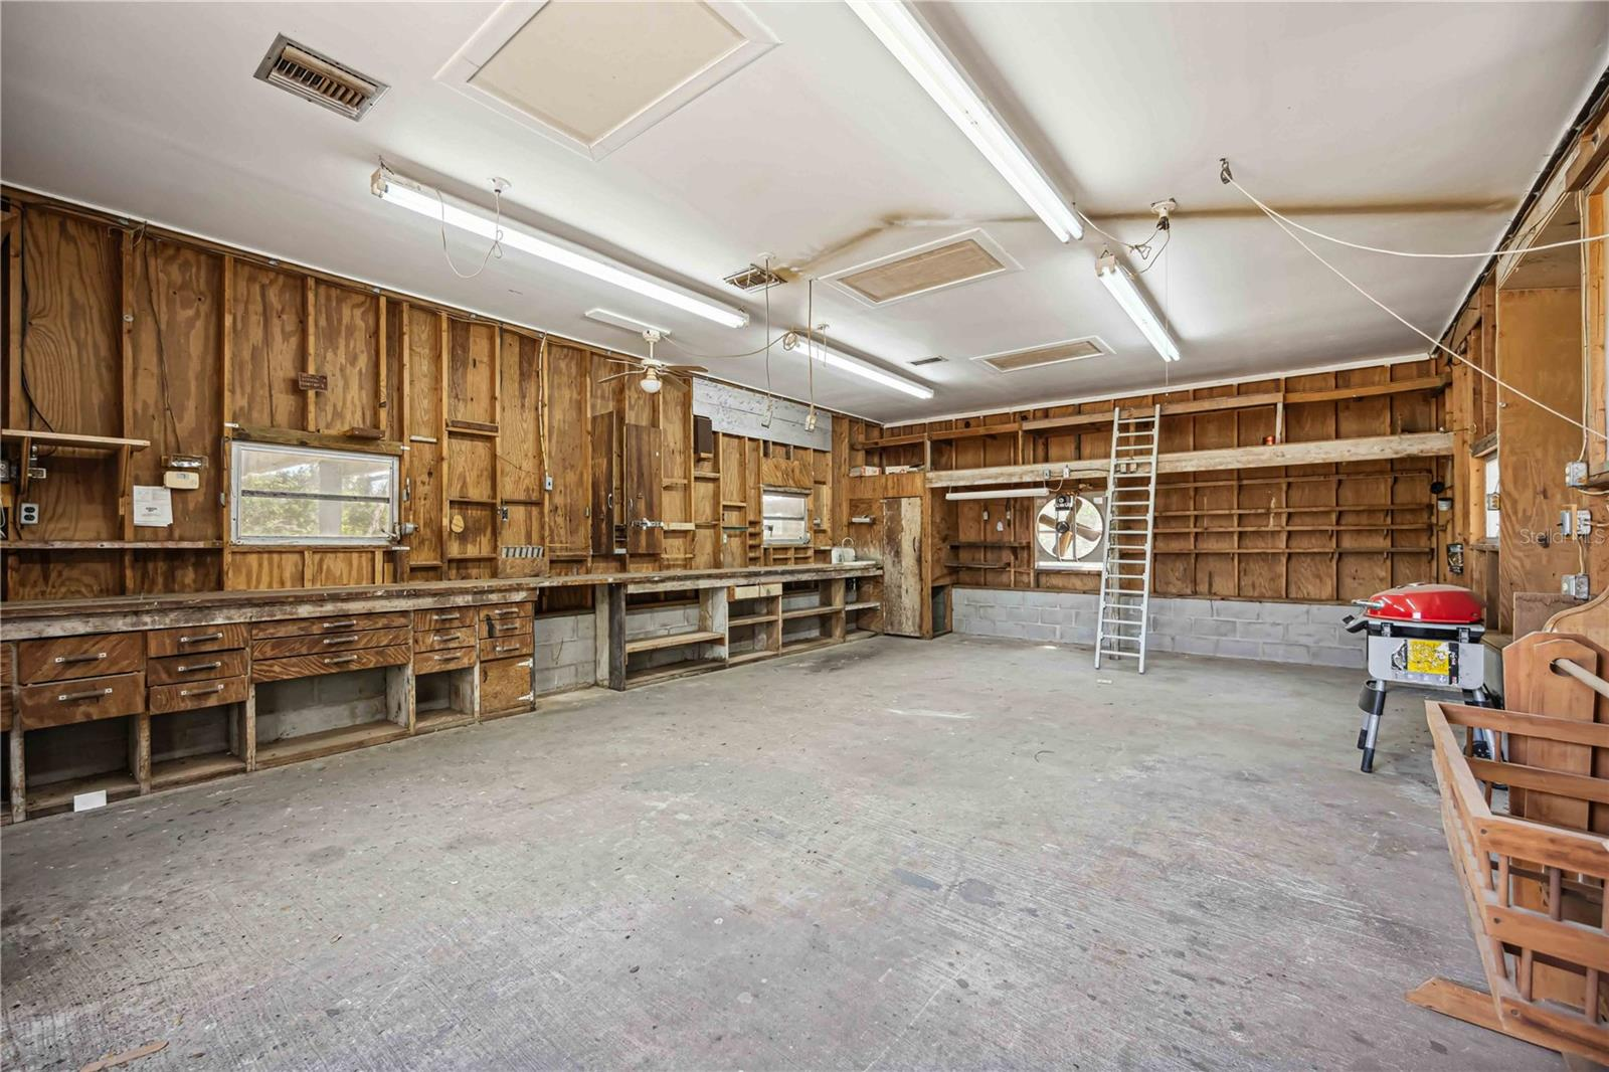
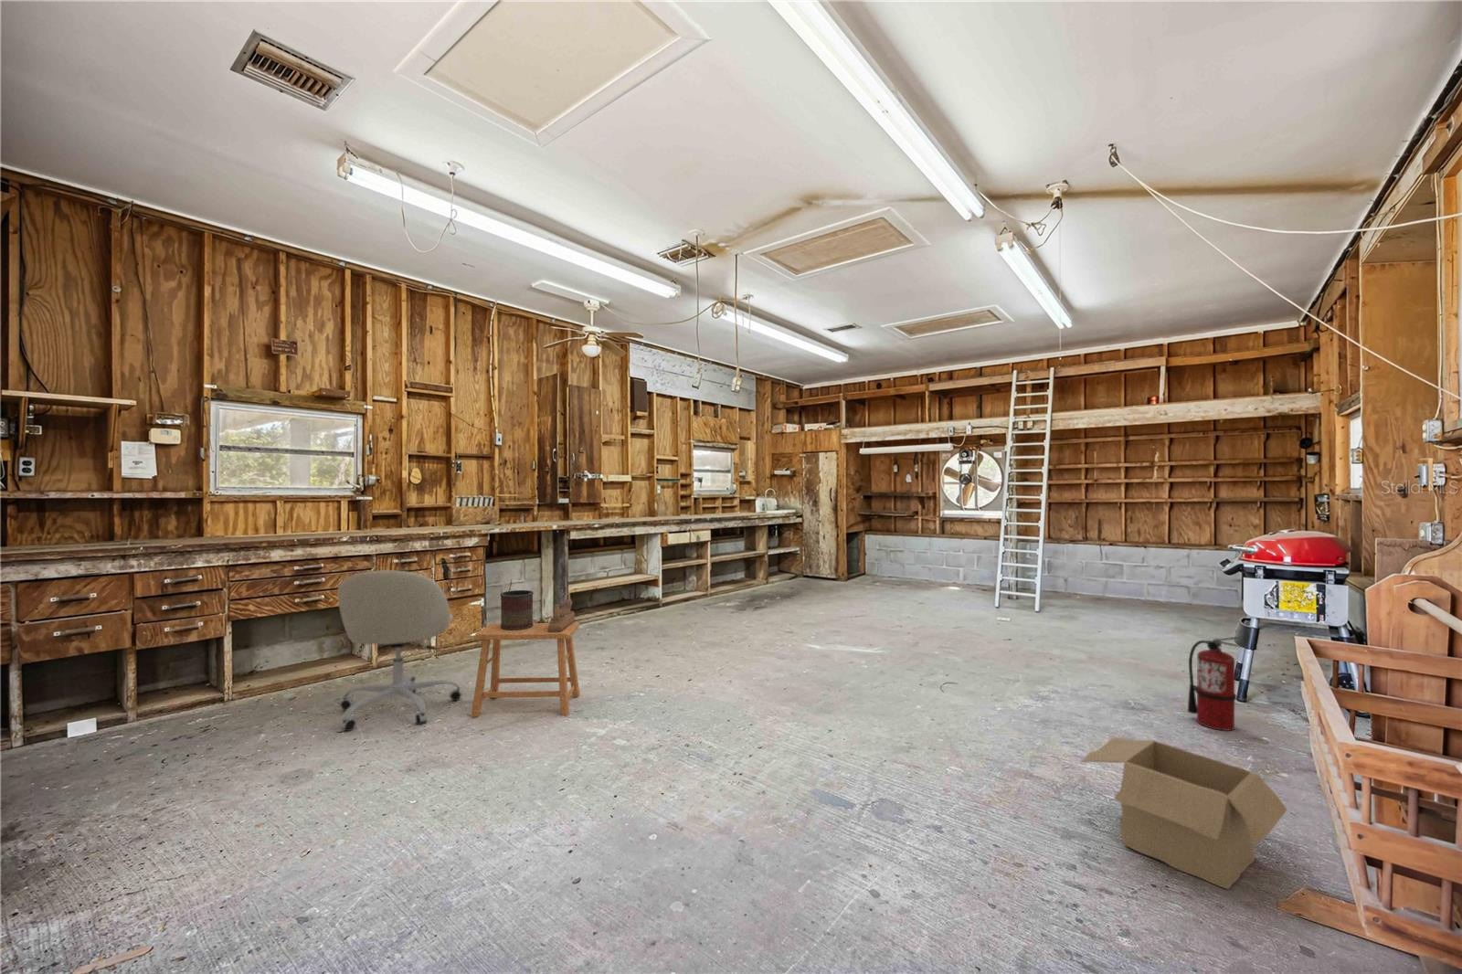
+ office chair [336,570,462,732]
+ cardboard box [1080,736,1288,890]
+ paint can [499,589,535,630]
+ hand plane [548,598,576,633]
+ stool [471,622,580,719]
+ fire extinguisher [1187,635,1244,732]
